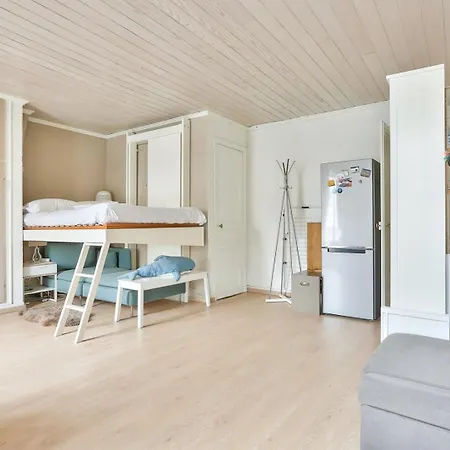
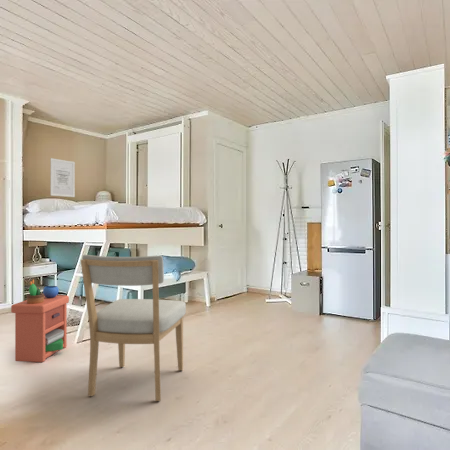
+ chair [80,254,187,402]
+ nightstand [10,278,70,363]
+ wall art [49,157,76,198]
